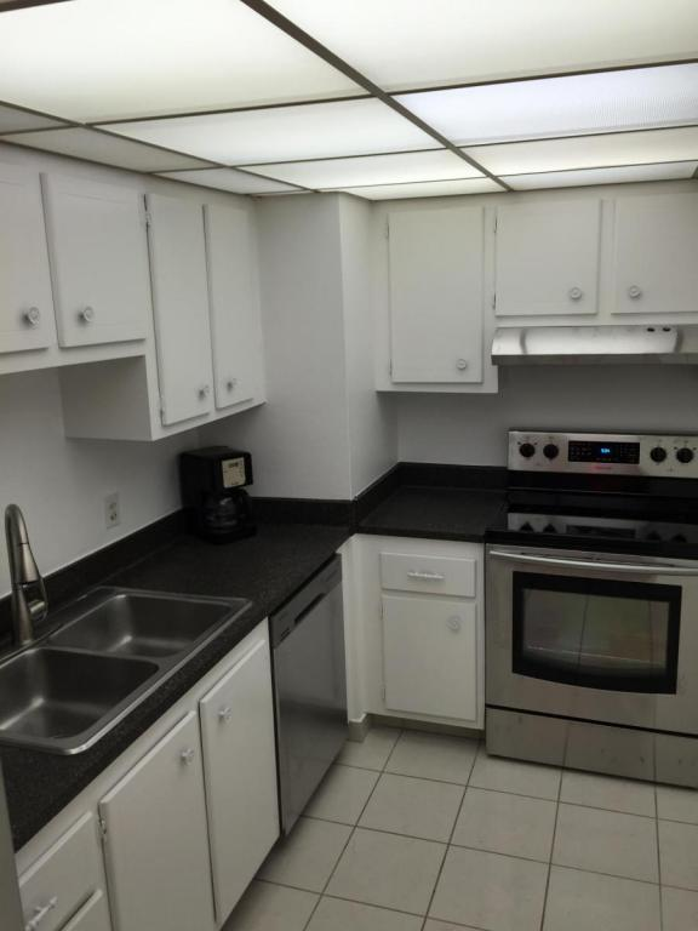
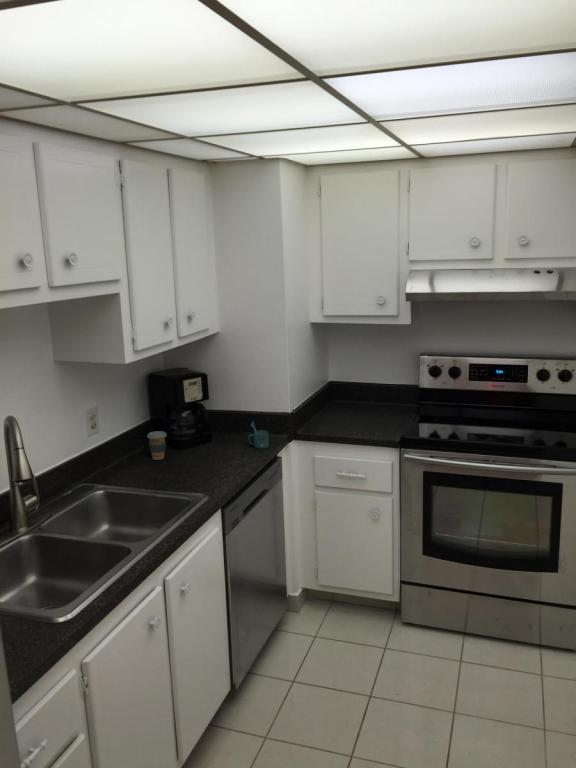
+ mug [247,421,270,450]
+ coffee cup [146,430,168,461]
